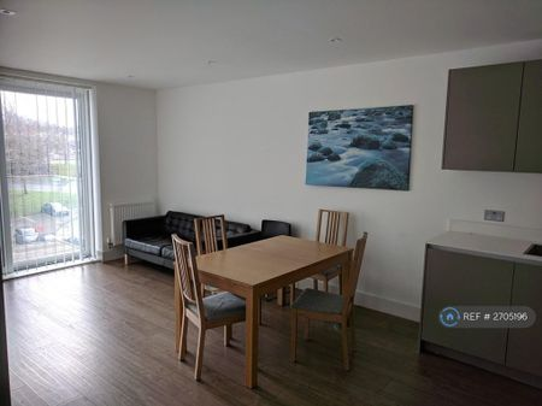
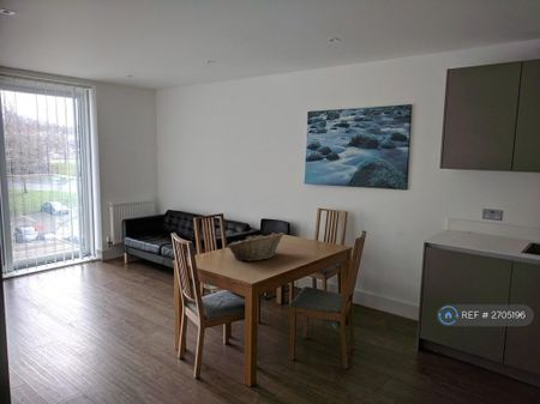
+ fruit basket [226,231,286,263]
